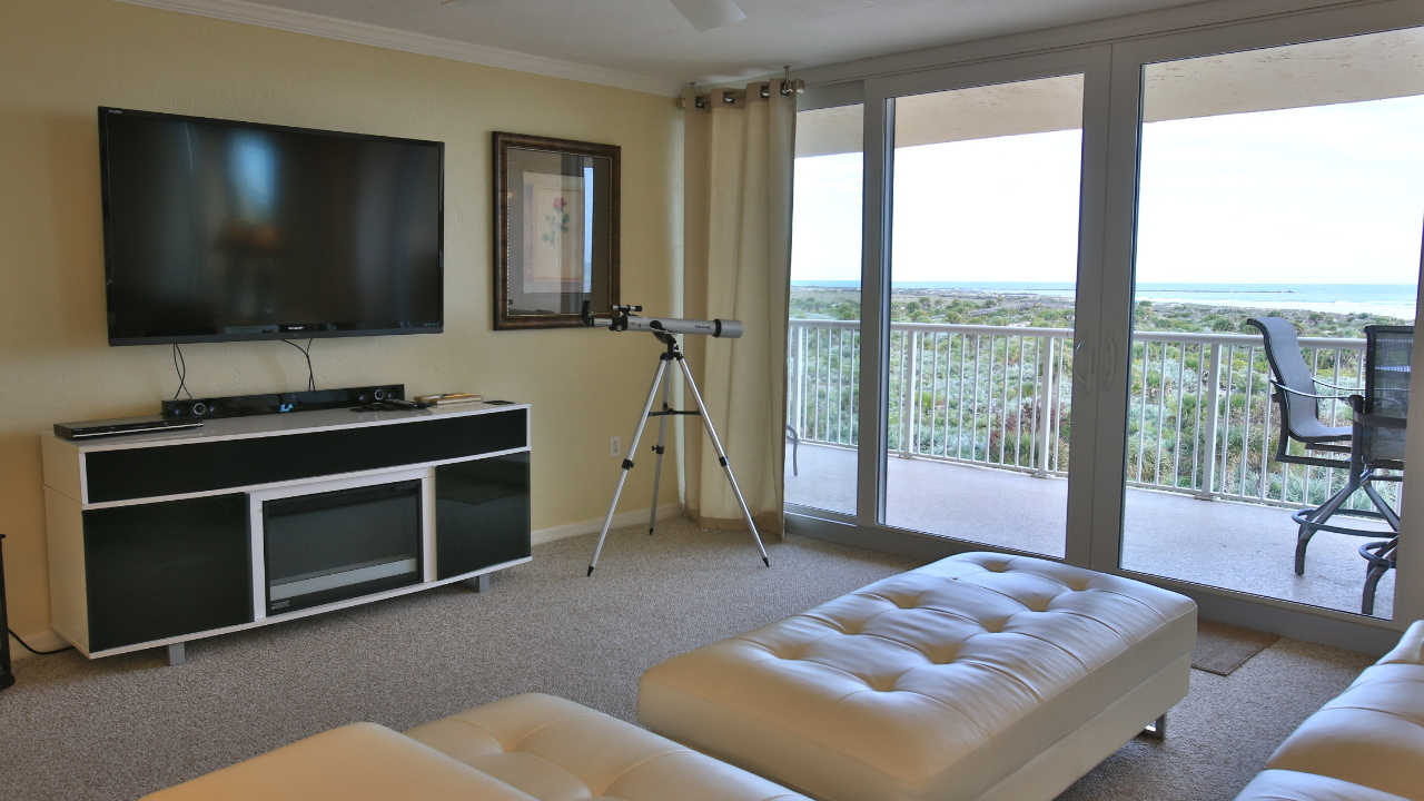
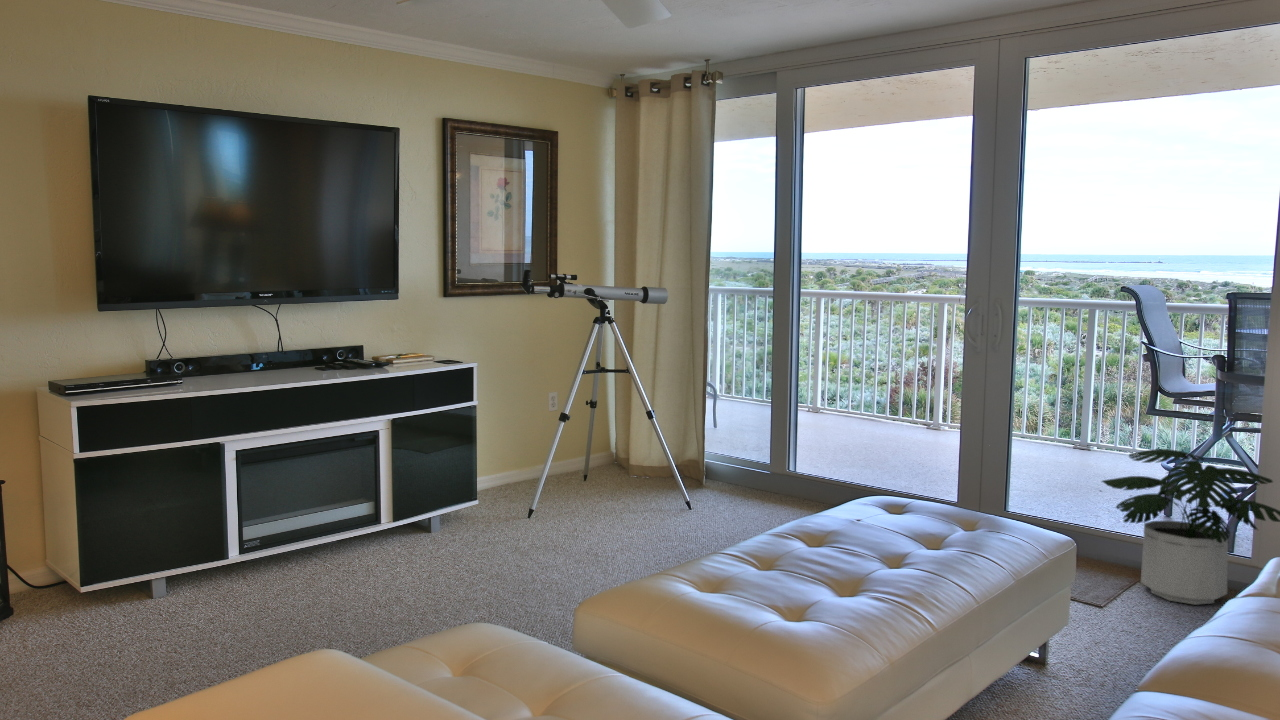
+ potted plant [1100,448,1280,606]
